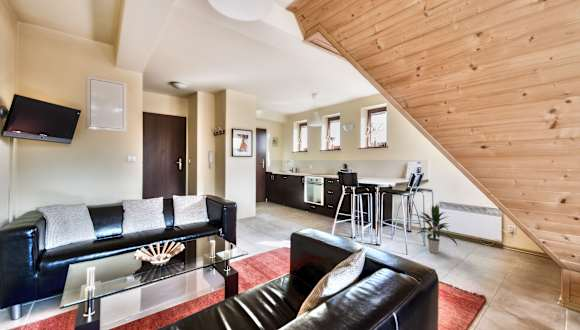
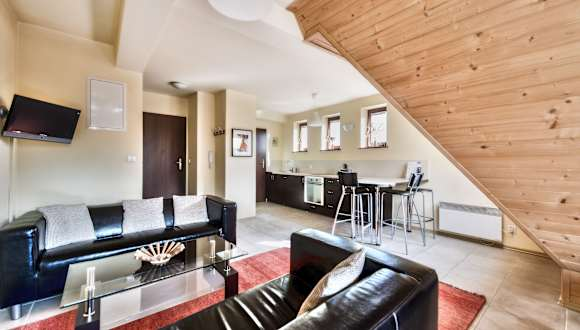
- indoor plant [416,204,459,254]
